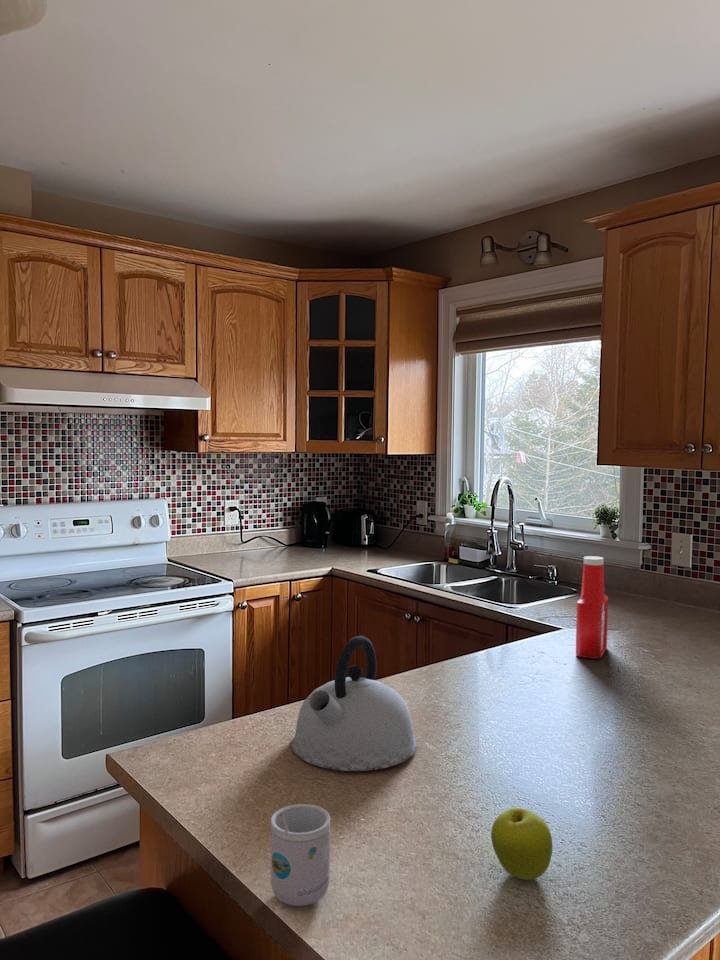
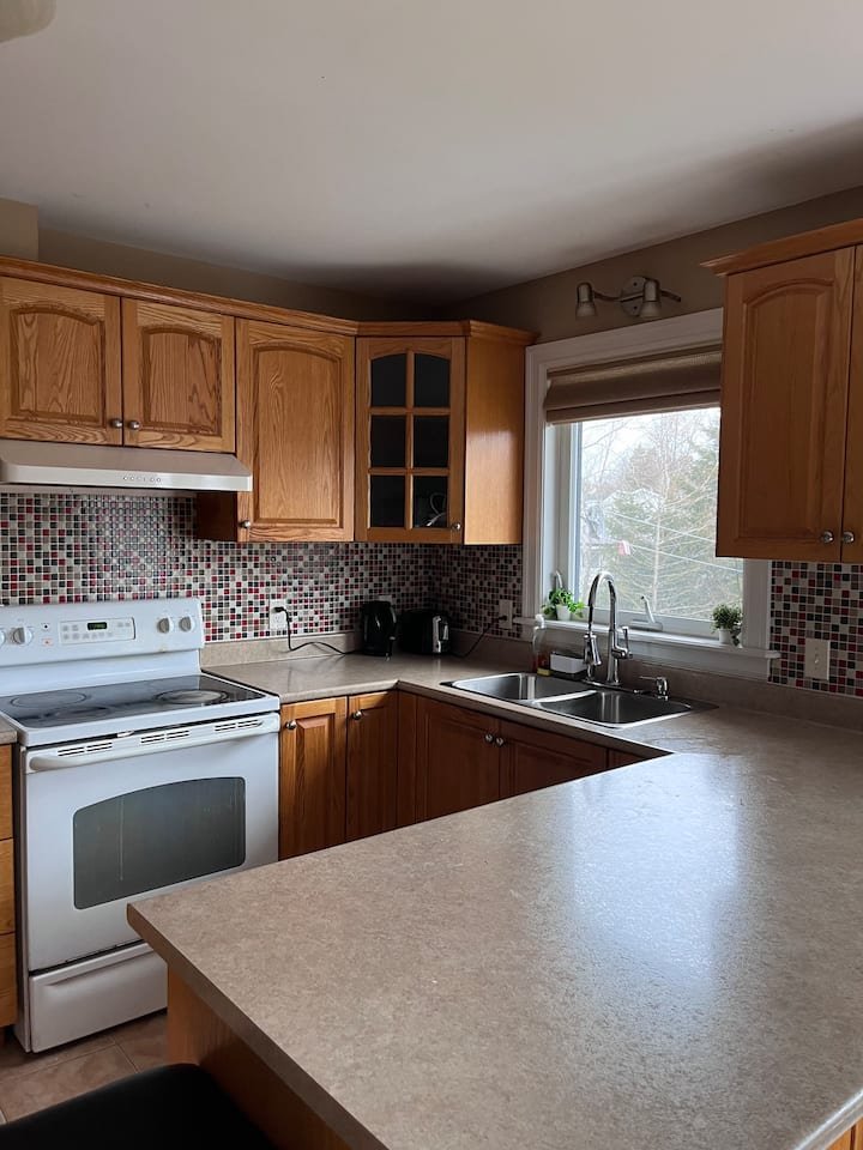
- mug [270,803,332,907]
- soap bottle [575,555,609,660]
- fruit [490,807,554,881]
- kettle [291,635,418,772]
